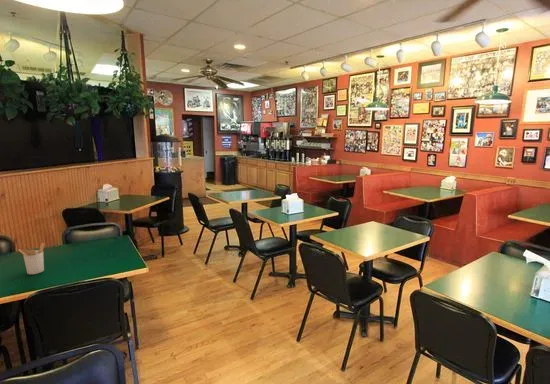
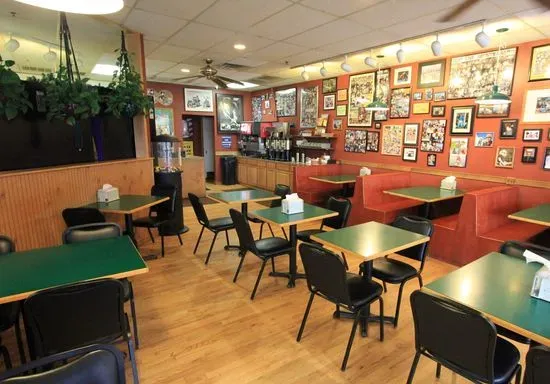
- utensil holder [17,242,46,275]
